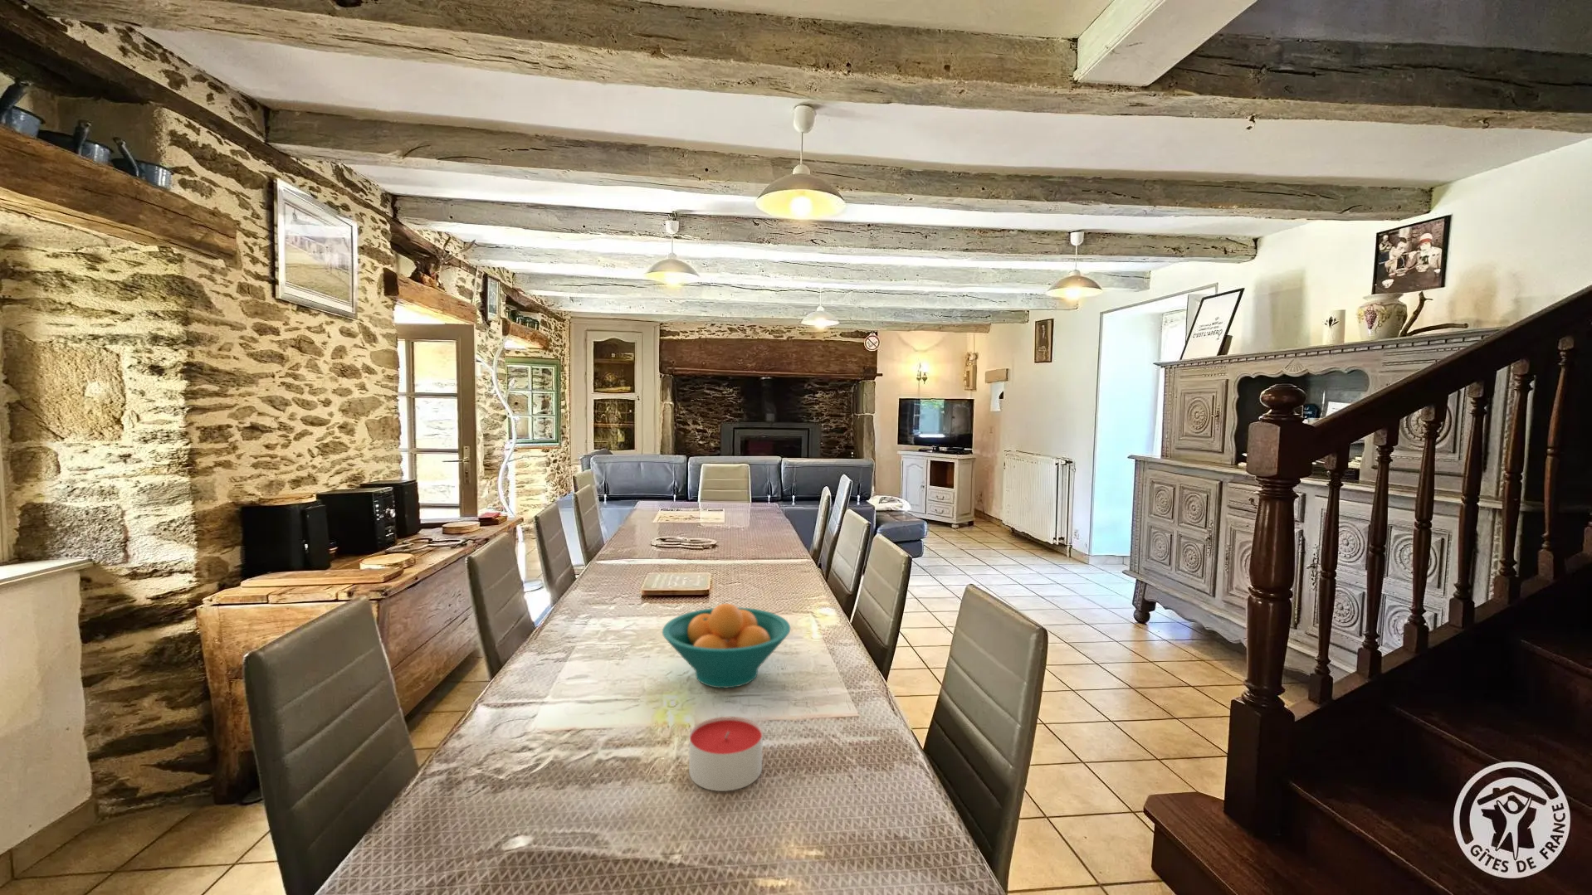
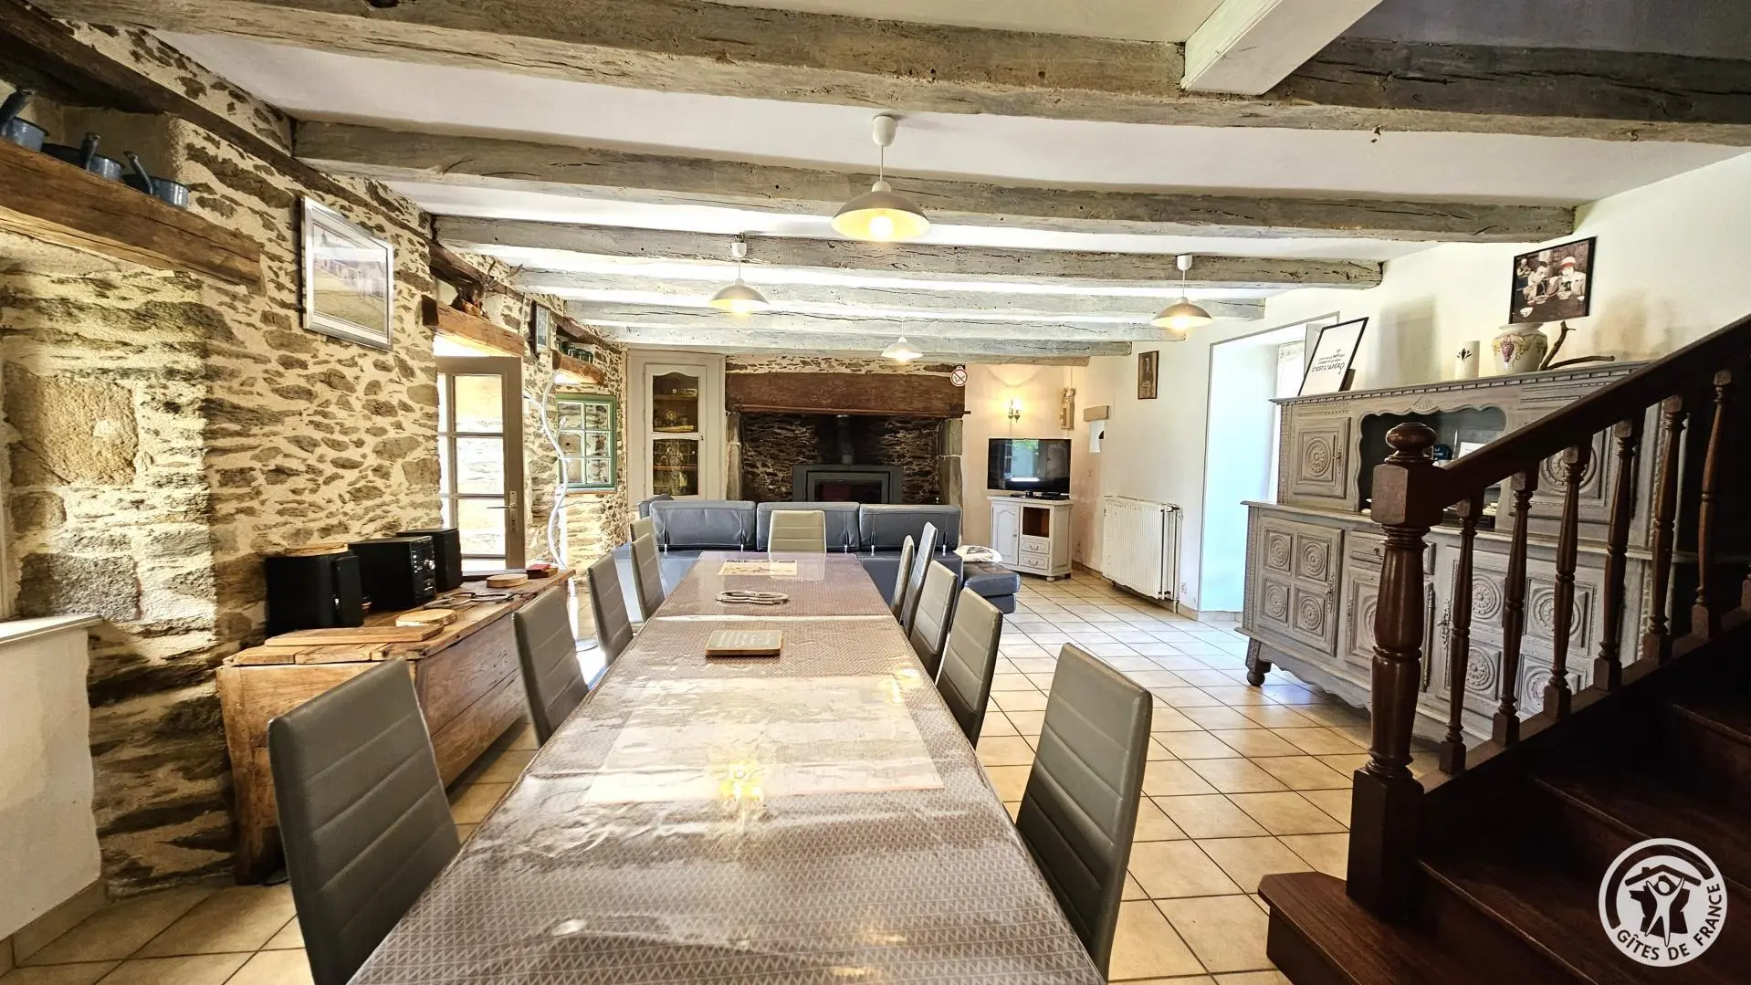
- candle [688,716,763,792]
- fruit bowl [662,603,791,688]
